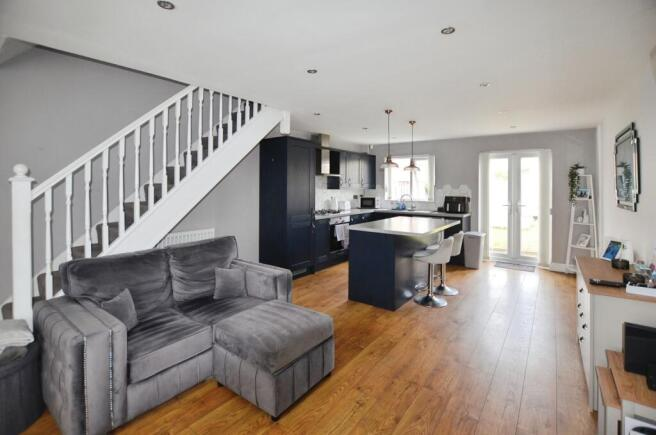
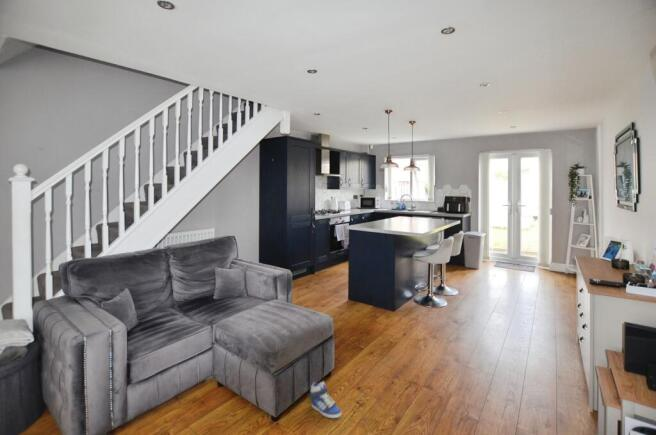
+ sneaker [307,380,342,419]
